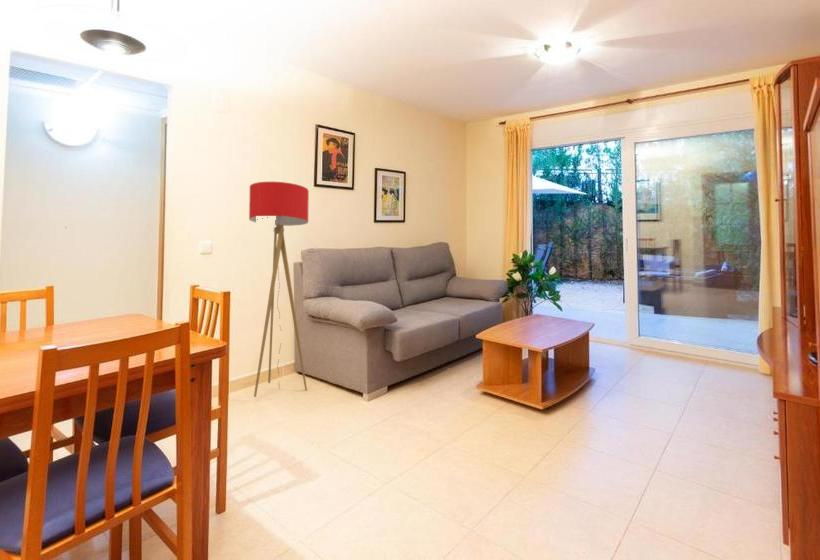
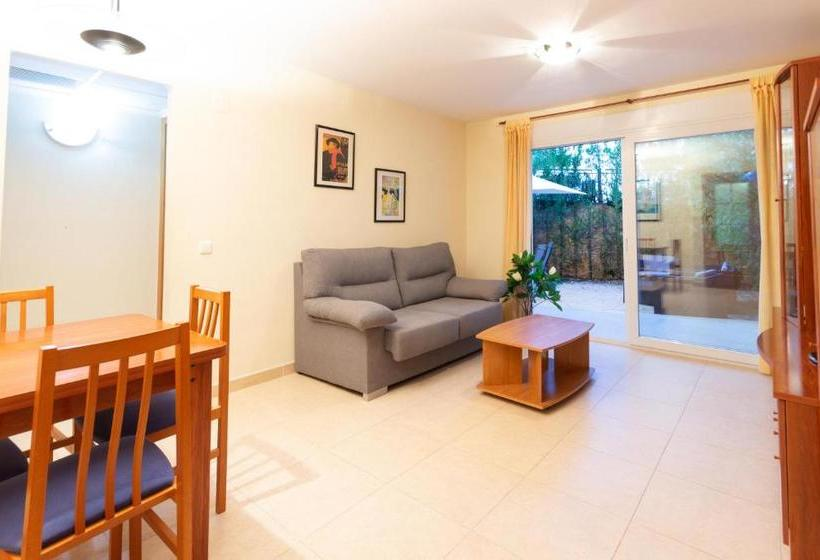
- floor lamp [248,181,310,398]
